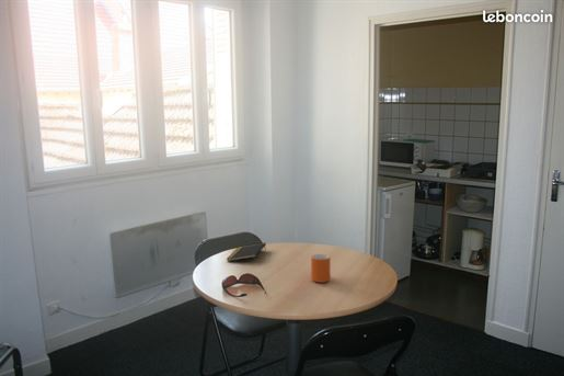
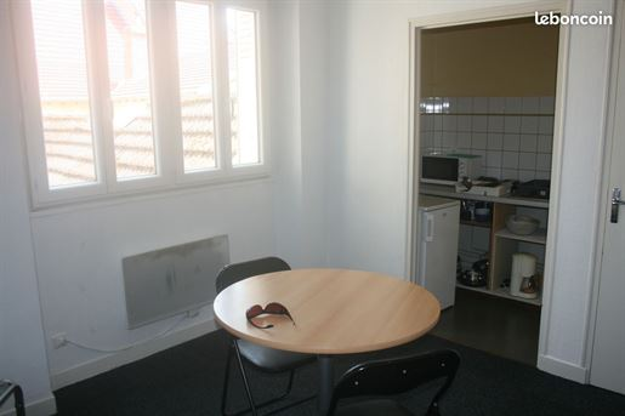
- notepad [226,242,267,262]
- mug [310,253,331,284]
